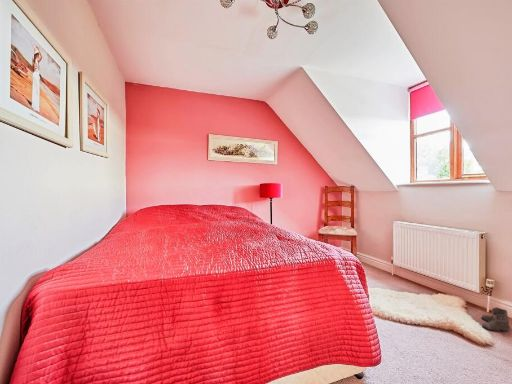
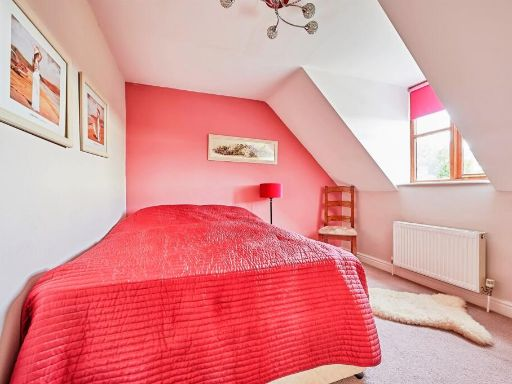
- boots [480,306,511,335]
